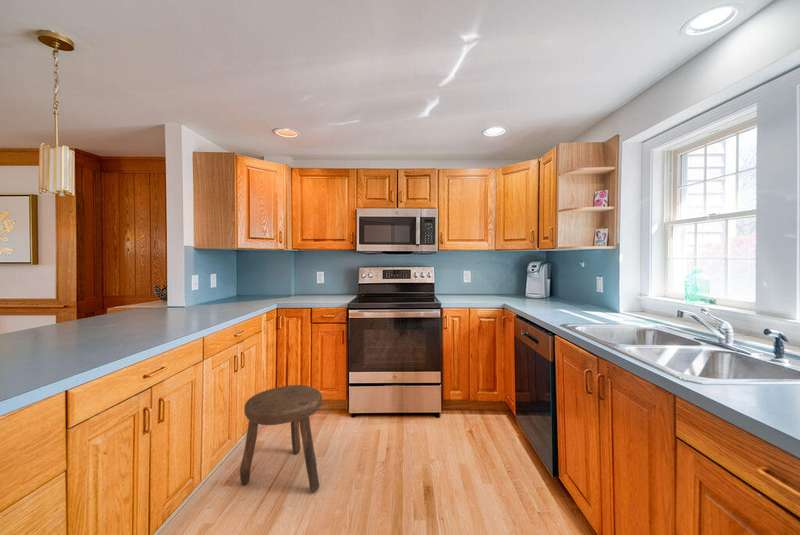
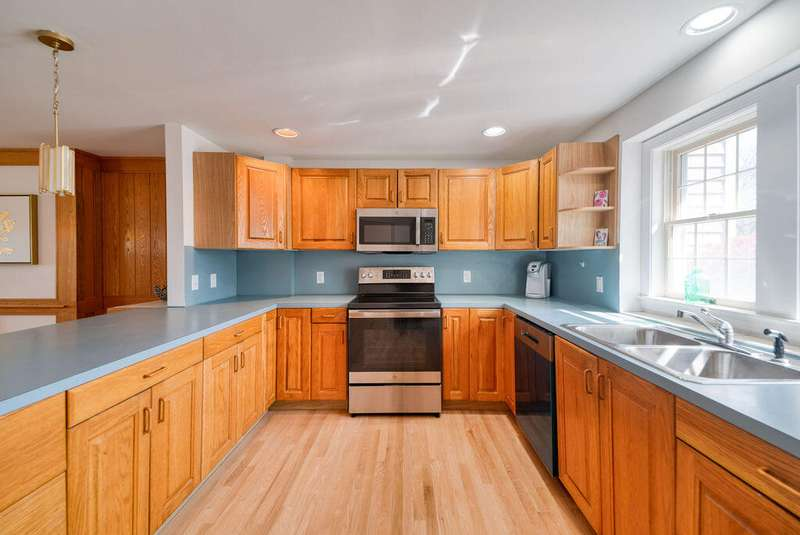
- stool [239,384,323,492]
